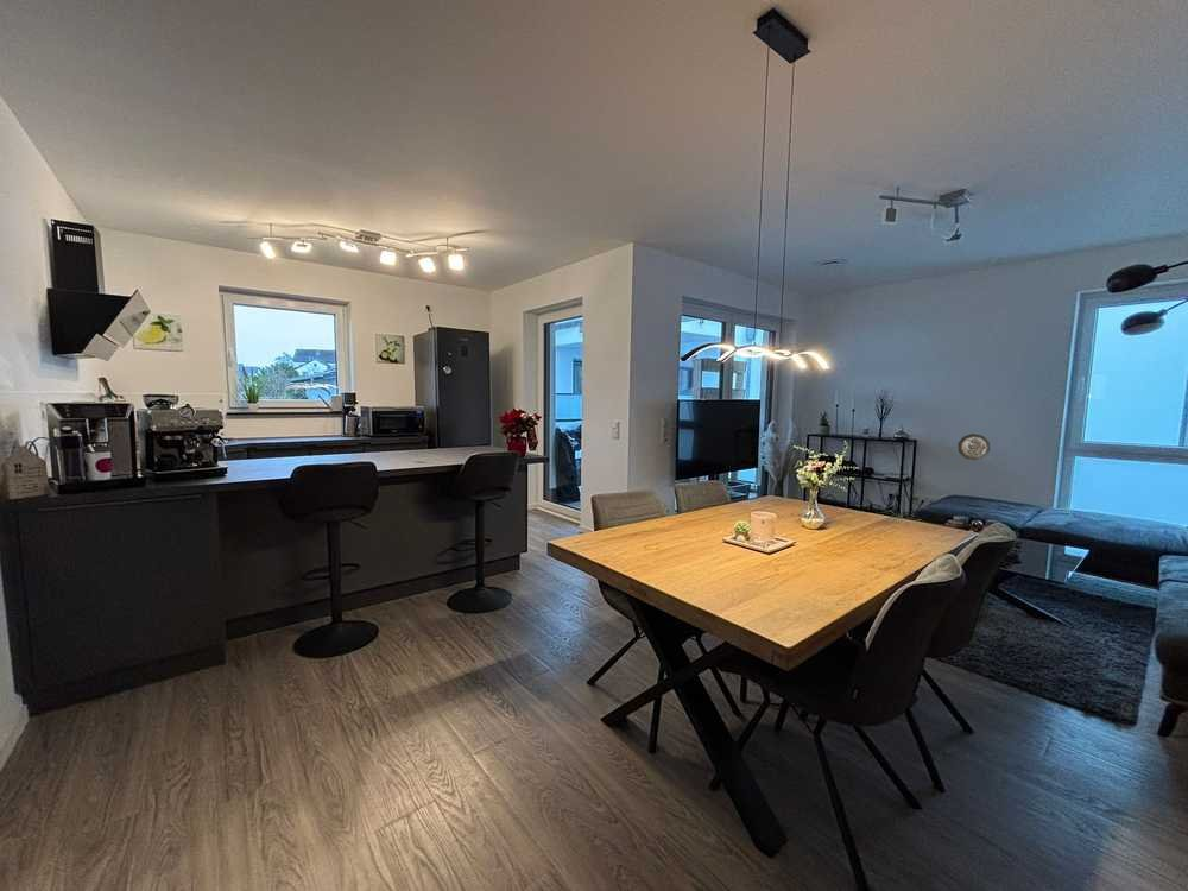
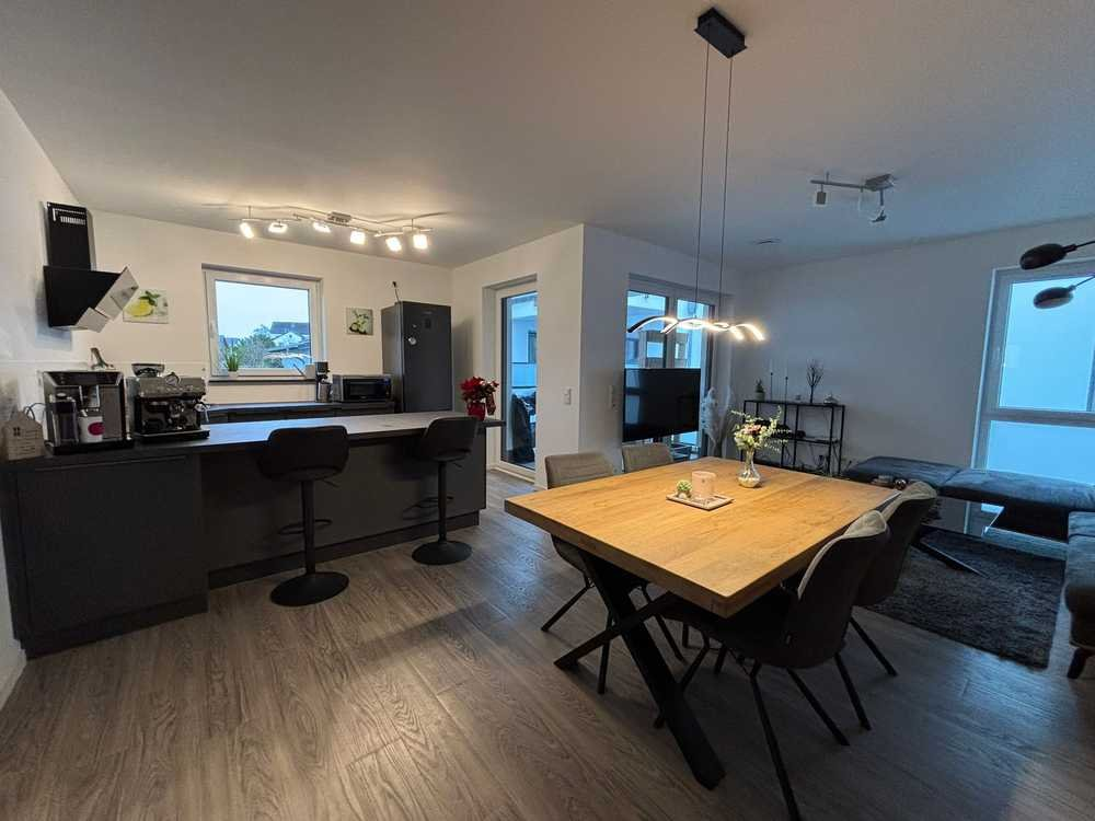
- decorative plate [956,432,991,461]
